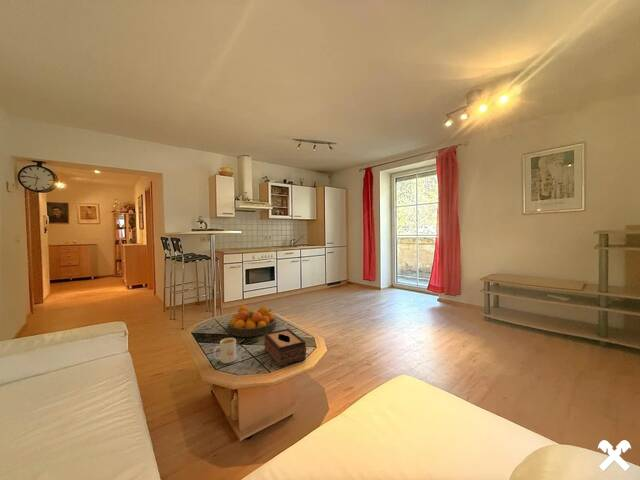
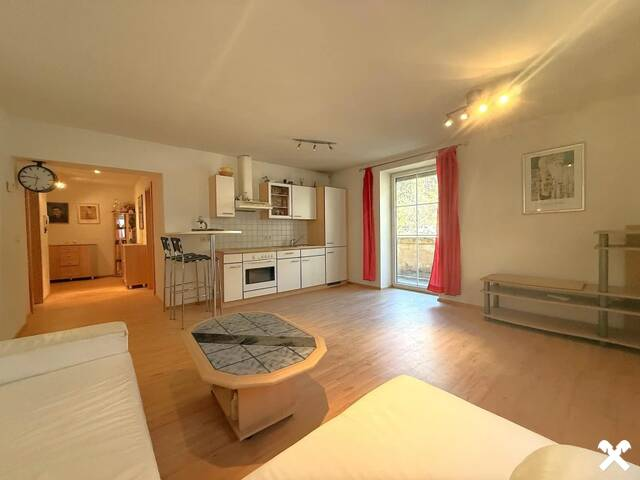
- tissue box [263,328,307,368]
- fruit bowl [227,305,277,338]
- mug [213,337,237,364]
